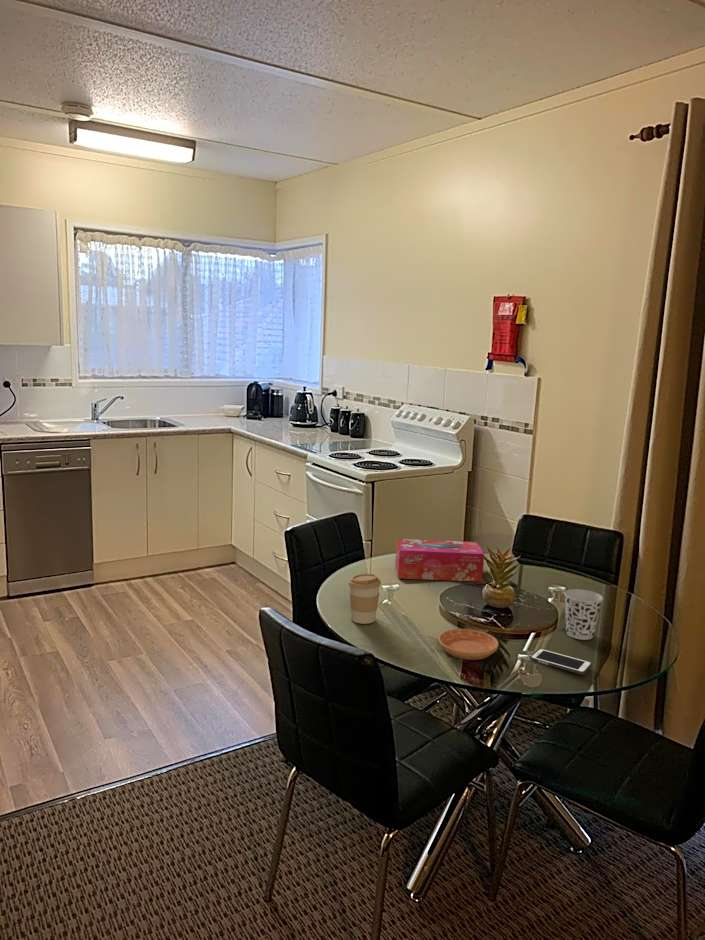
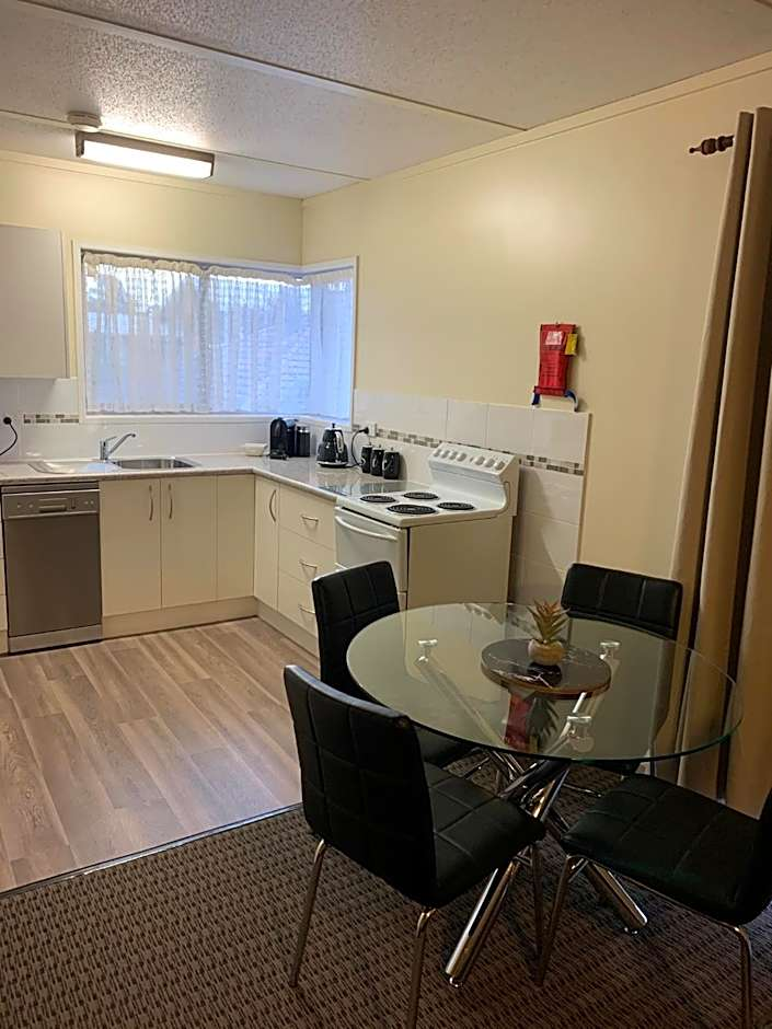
- coffee cup [347,573,382,625]
- cell phone [529,648,593,676]
- saucer [438,628,500,661]
- tissue box [395,538,485,583]
- cup [563,588,604,641]
